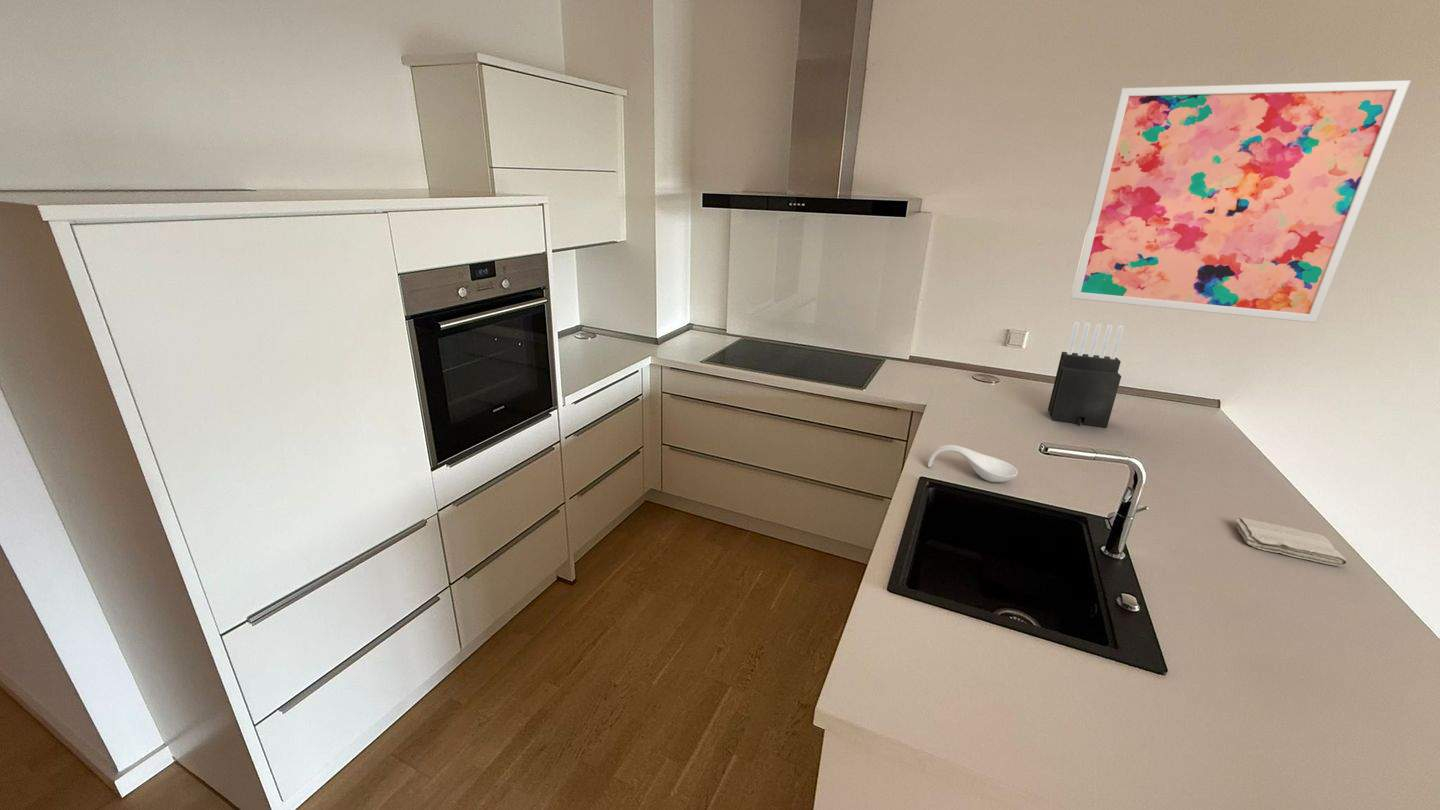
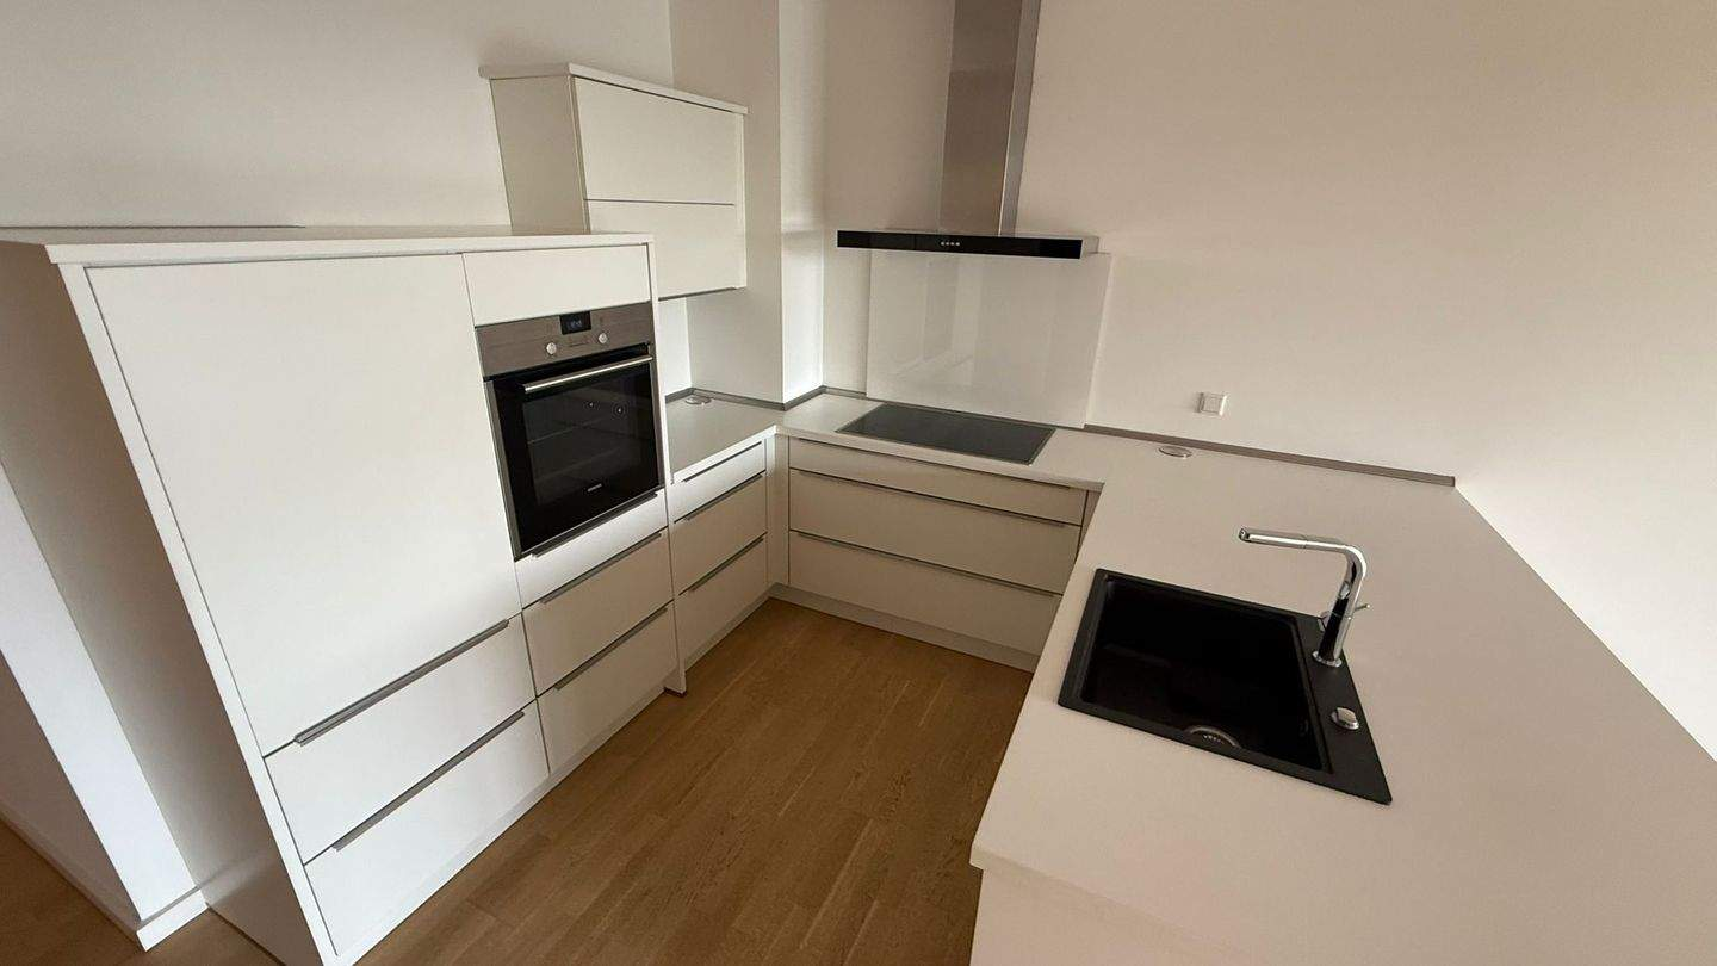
- washcloth [1235,517,1349,567]
- spoon rest [927,444,1019,483]
- wall art [1070,79,1412,324]
- knife block [1047,321,1125,428]
